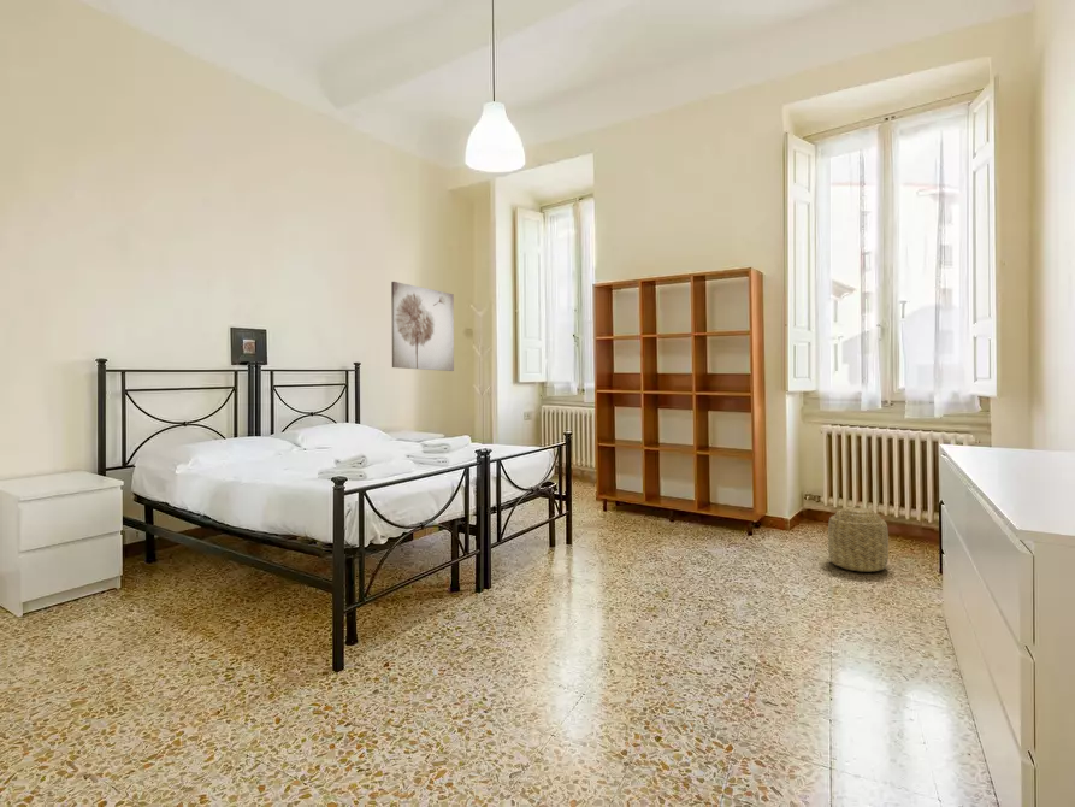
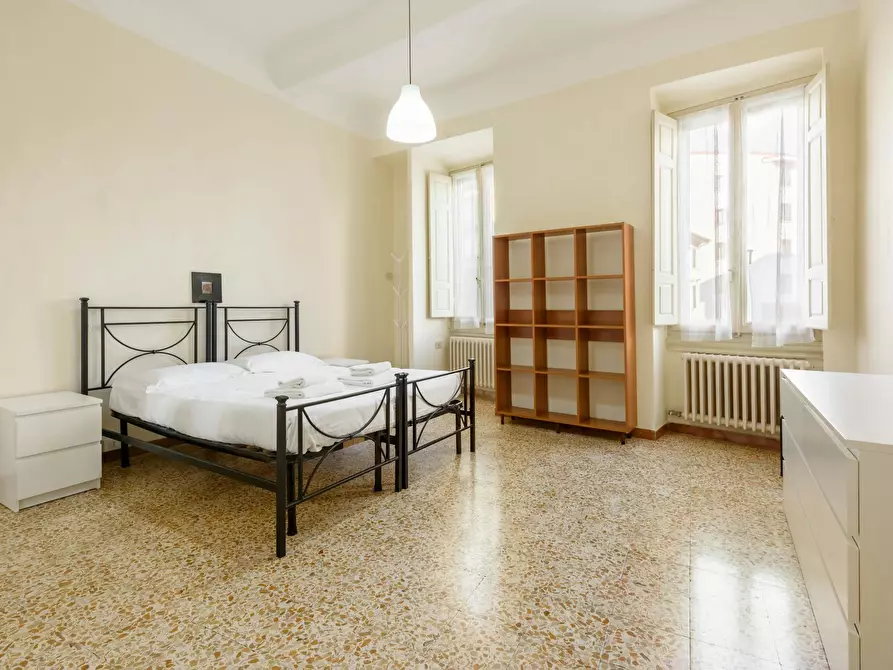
- basket [827,503,890,573]
- wall art [390,281,455,372]
